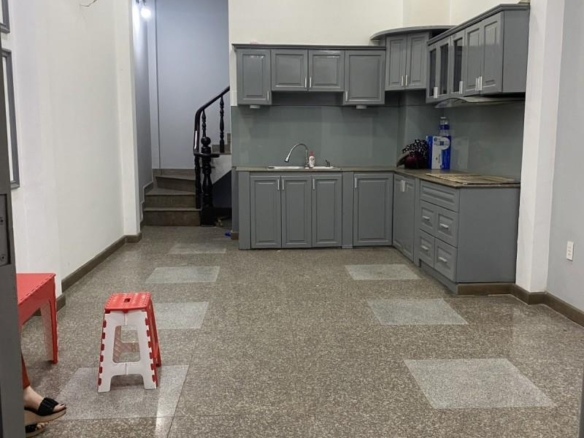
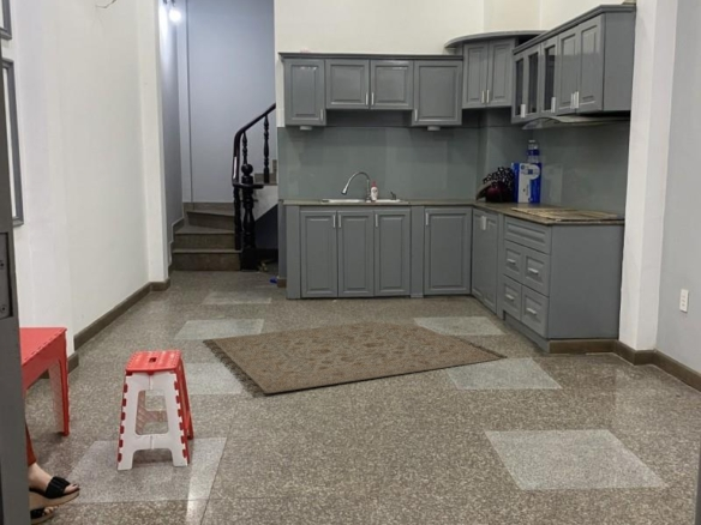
+ rug [202,321,509,396]
